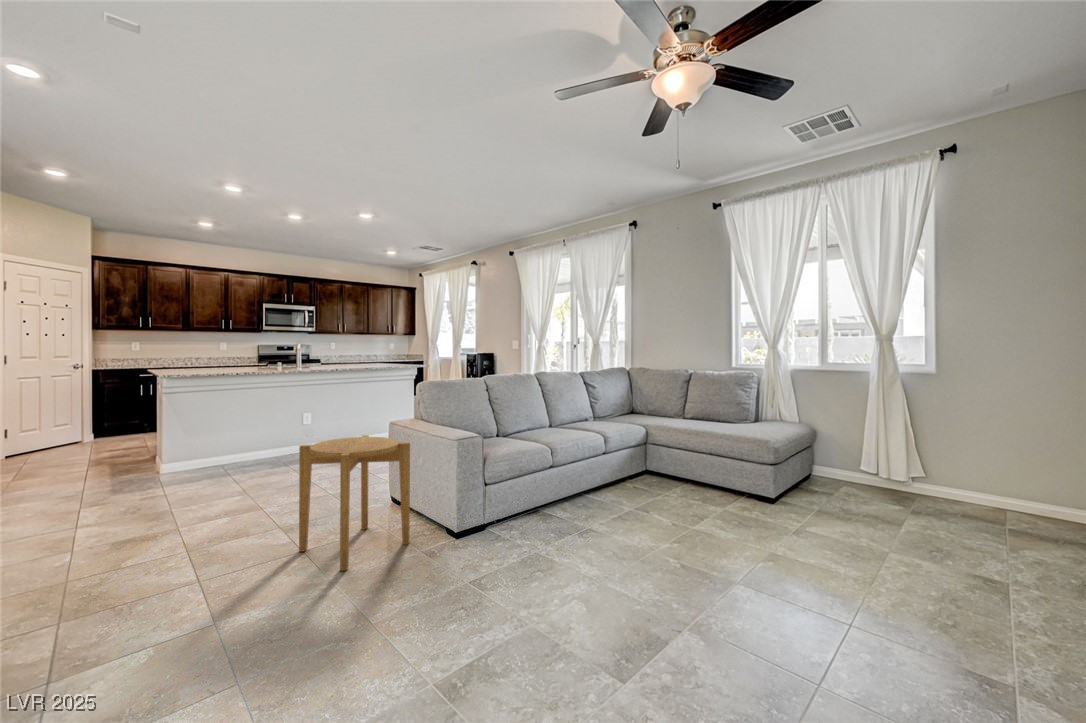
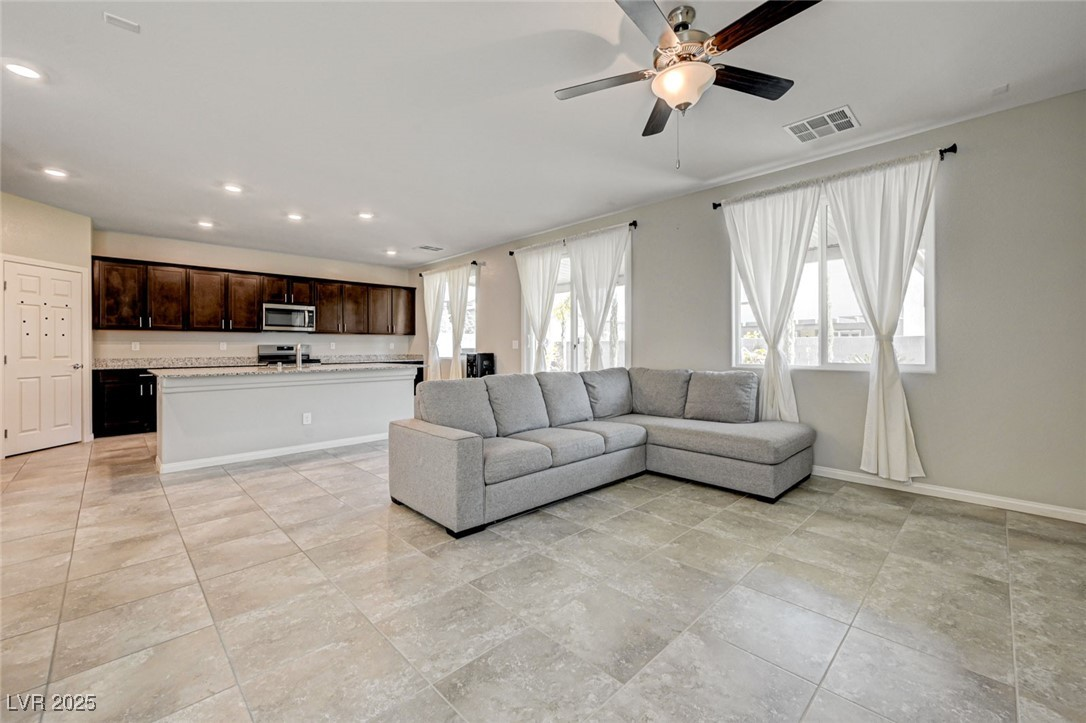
- side table [298,434,411,572]
